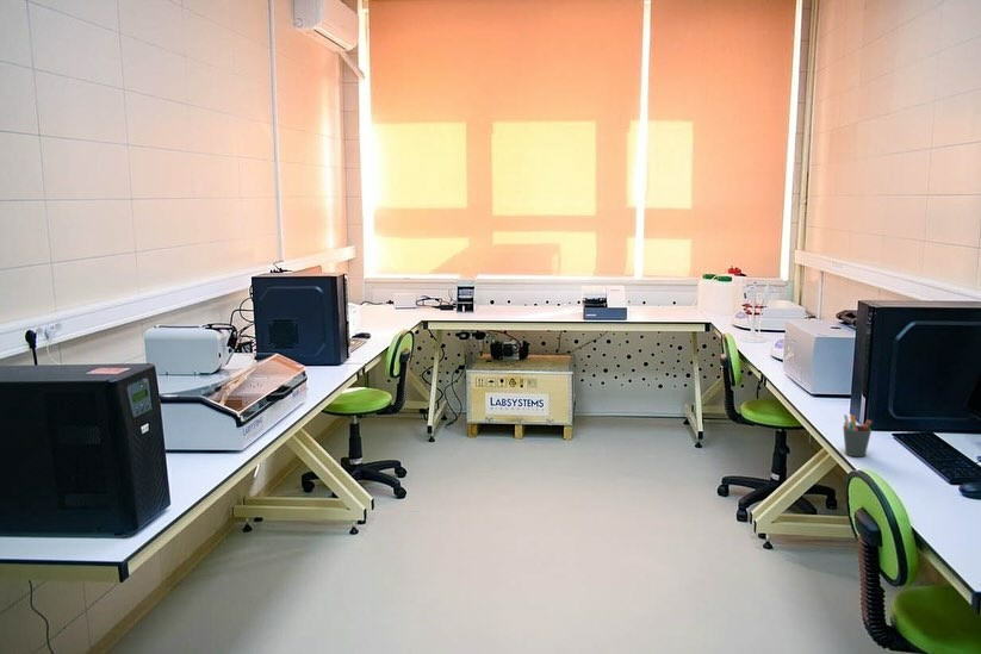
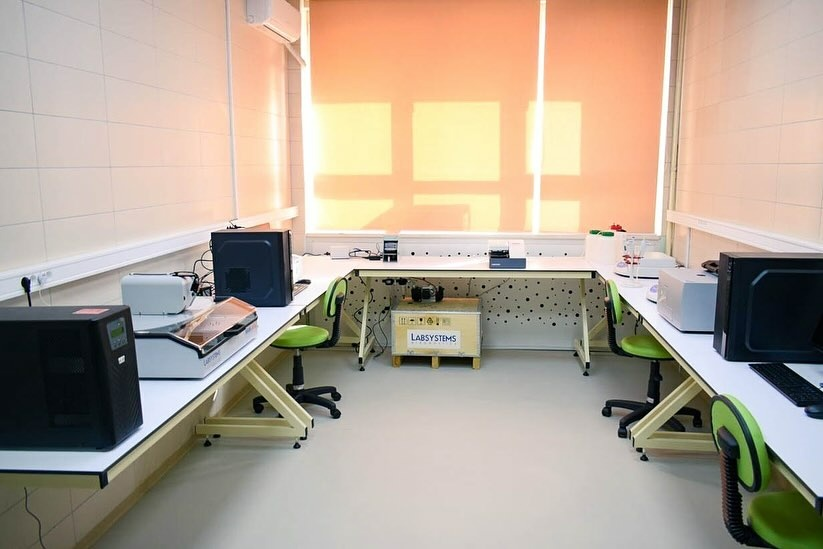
- pen holder [842,413,873,457]
